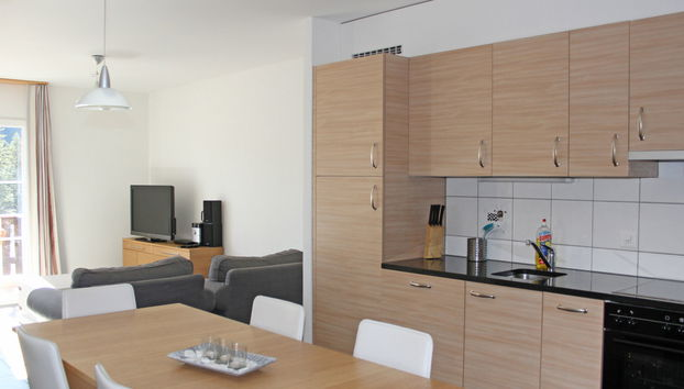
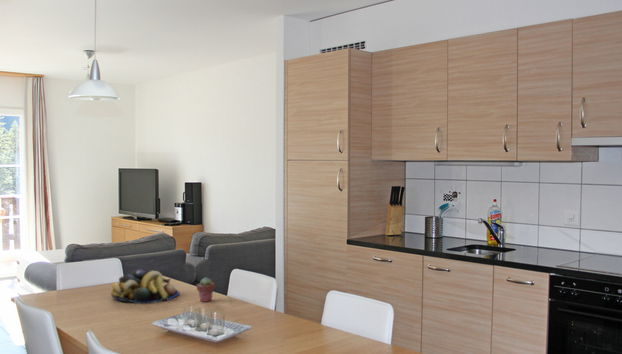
+ fruit bowl [110,269,180,305]
+ potted succulent [195,277,215,303]
